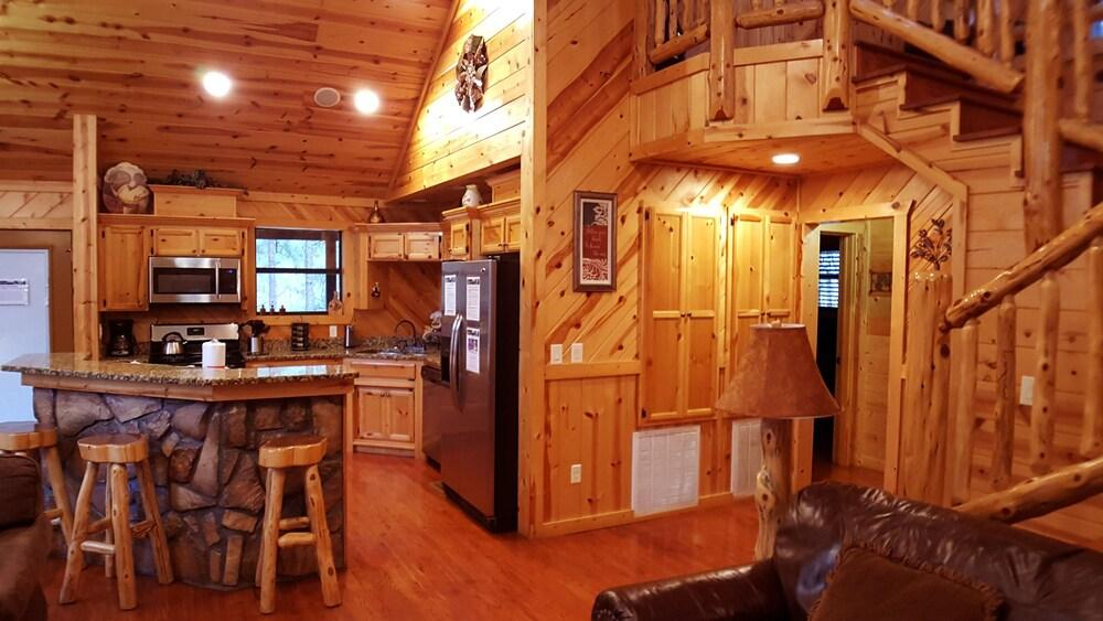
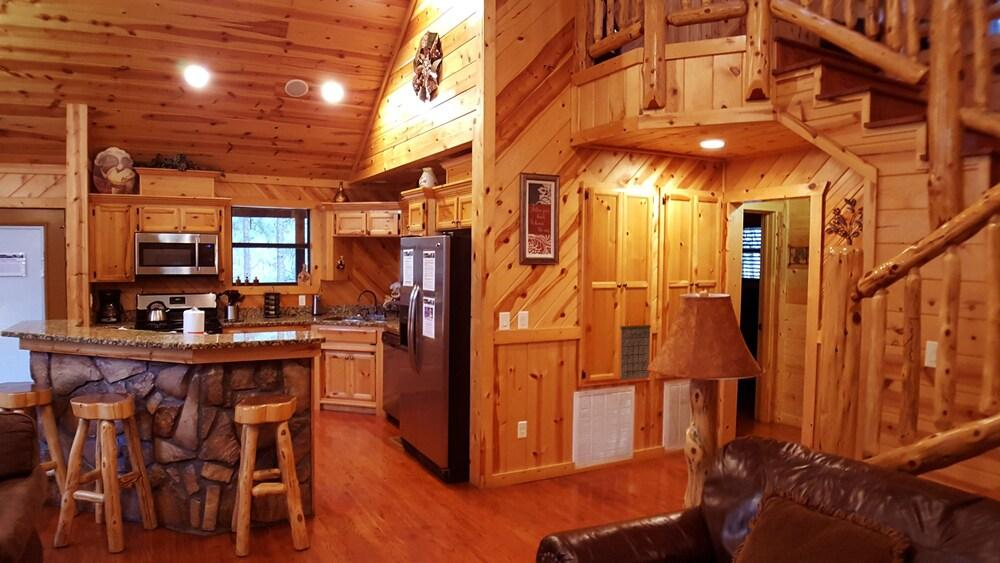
+ calendar [619,315,652,381]
